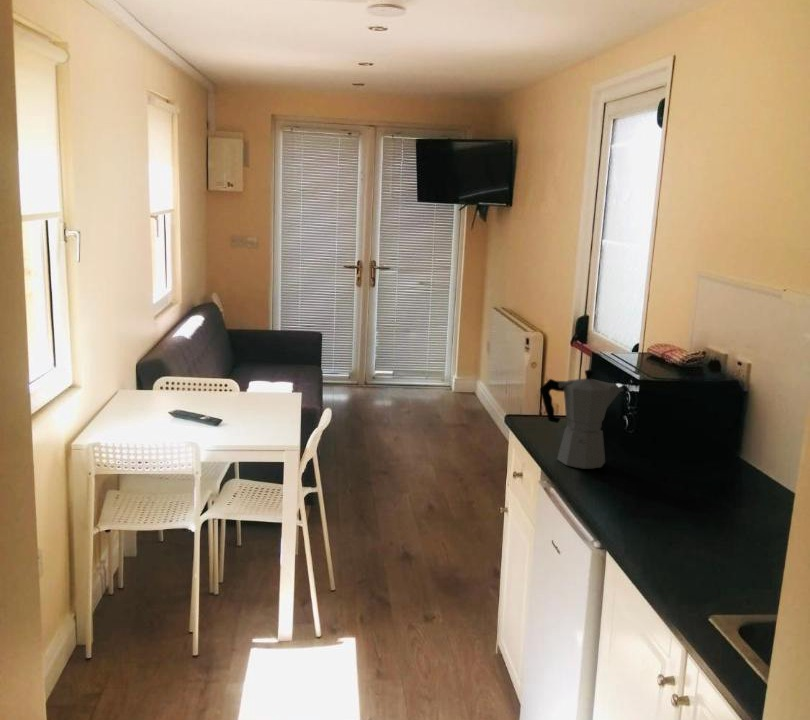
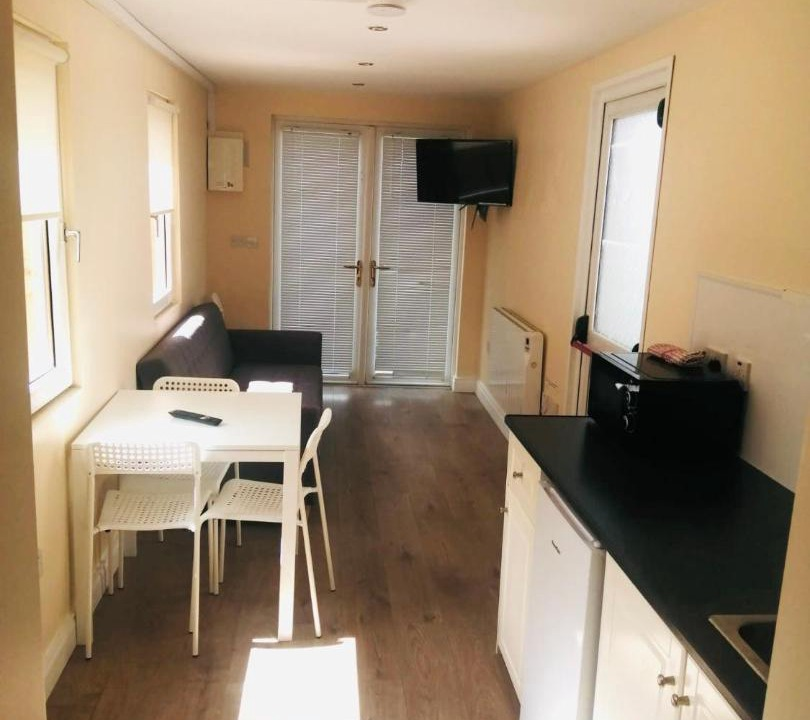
- moka pot [539,368,625,470]
